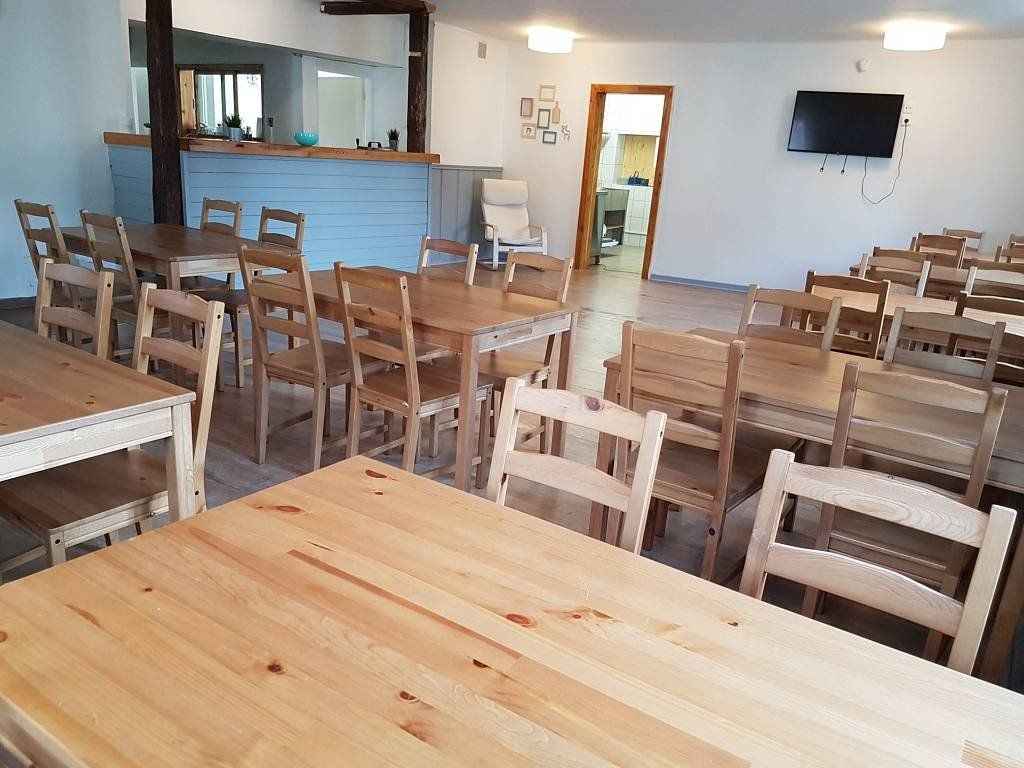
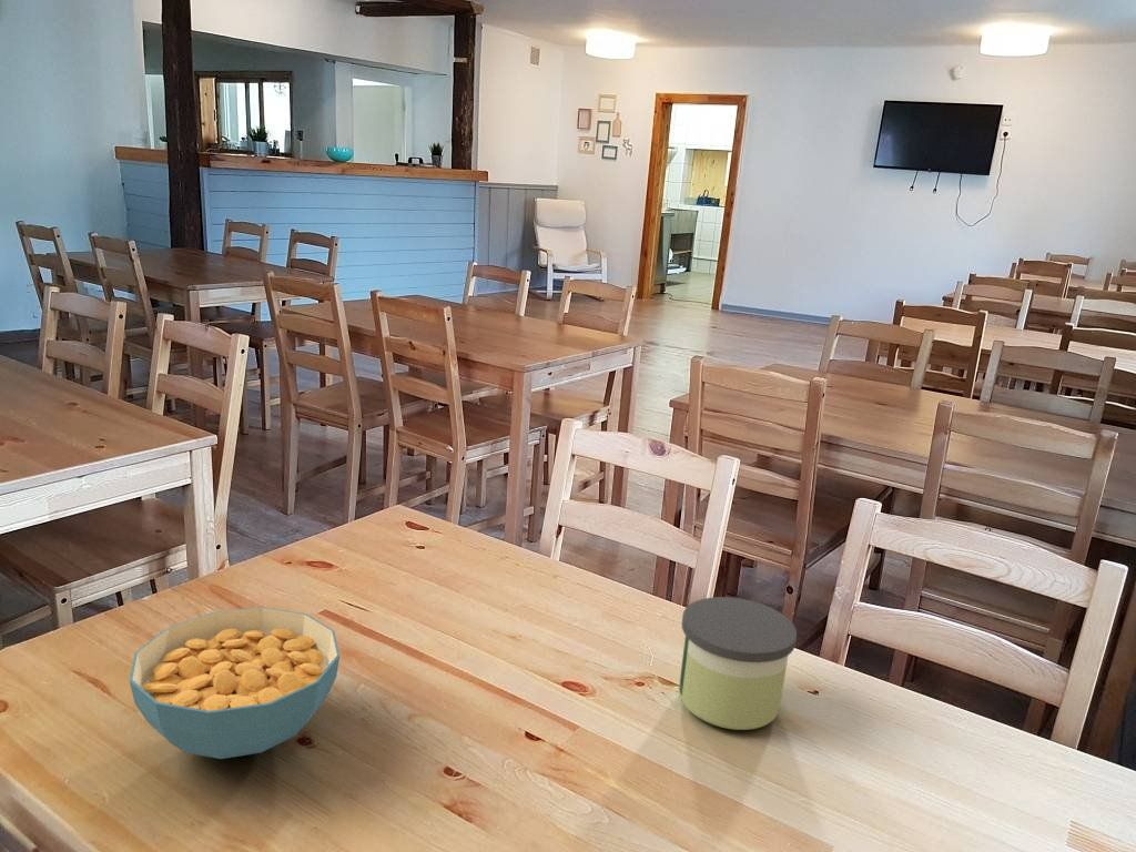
+ candle [678,596,798,731]
+ cereal bowl [129,606,341,760]
